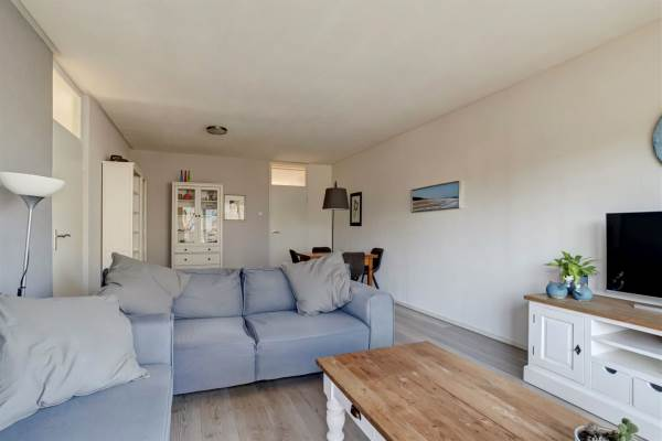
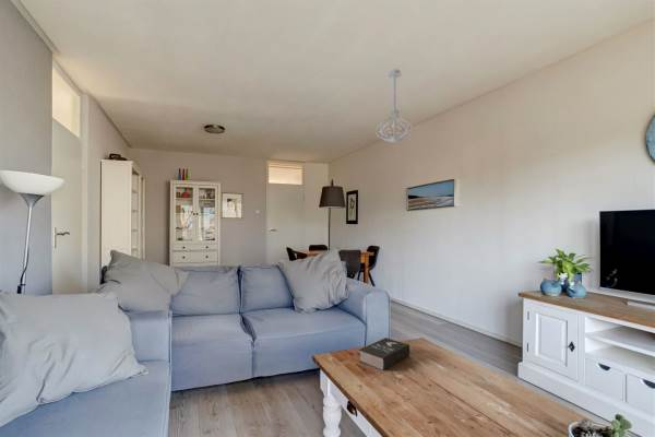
+ book [358,336,410,371]
+ ceiling light fixture [374,68,414,144]
